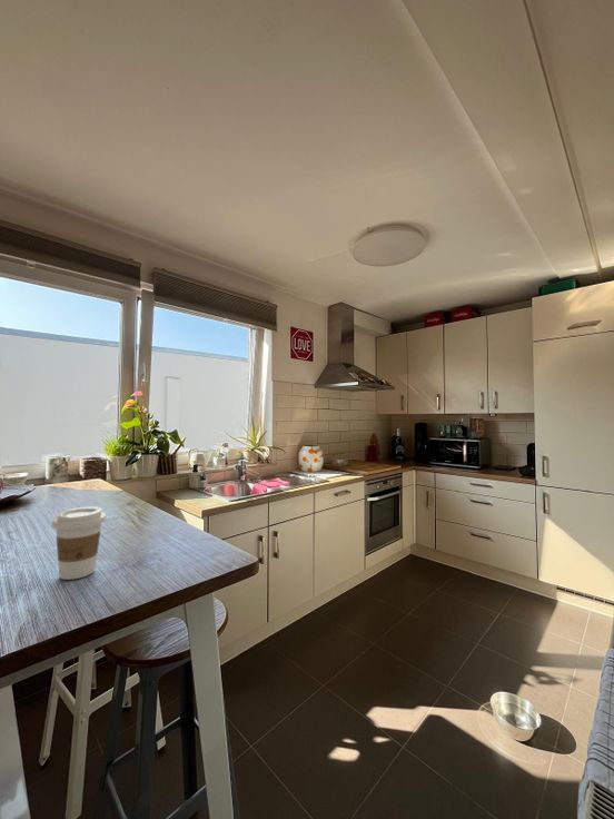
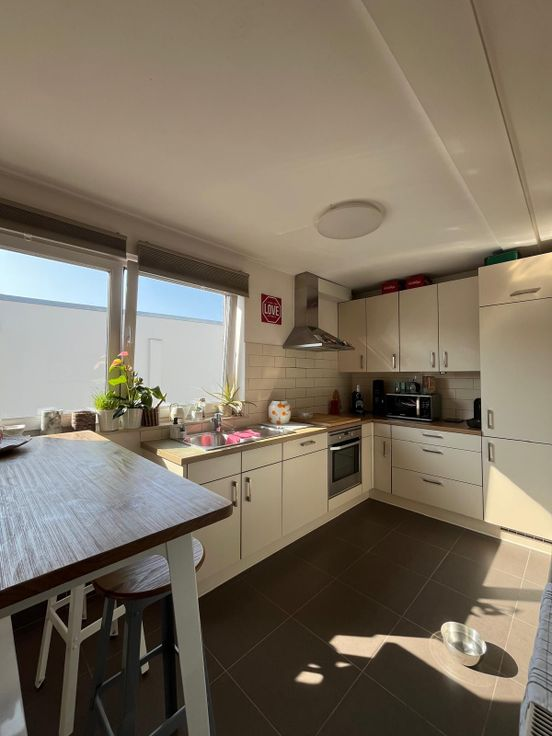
- coffee cup [51,506,107,581]
